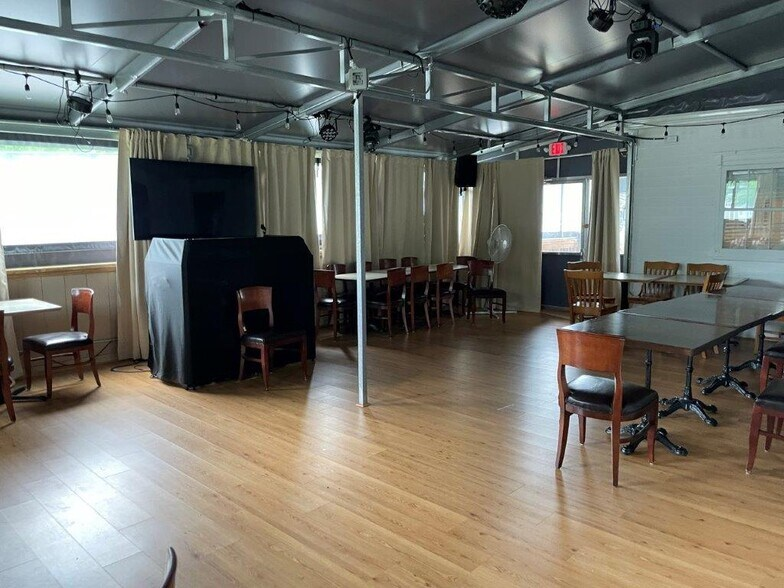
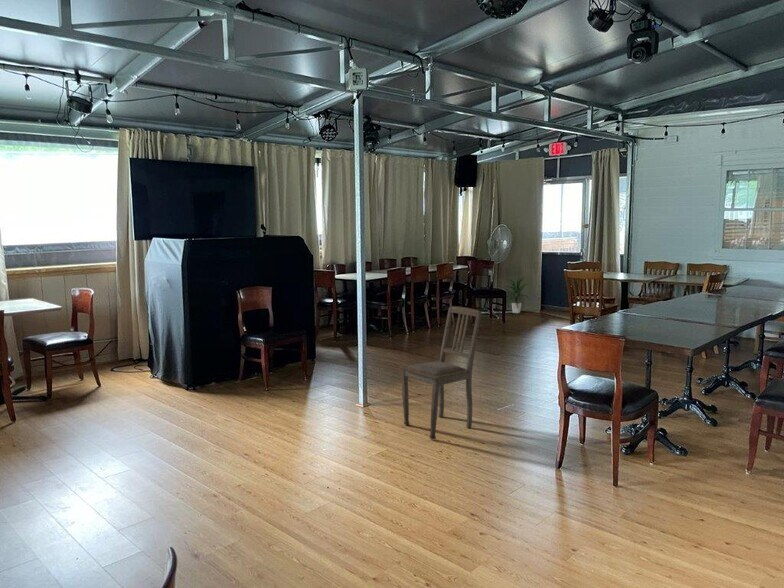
+ dining chair [399,305,483,440]
+ indoor plant [504,276,530,314]
